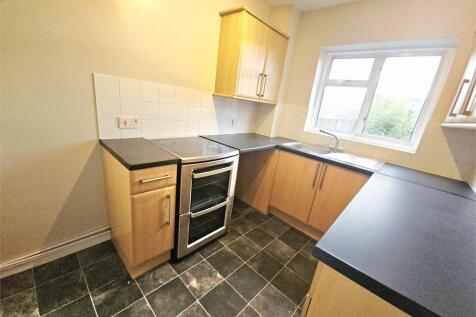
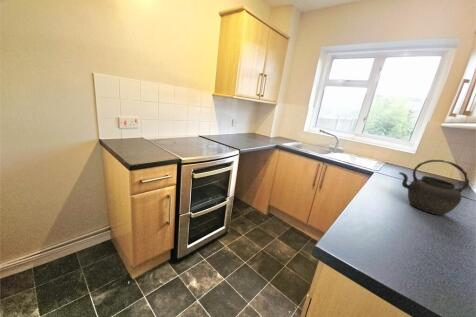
+ kettle [397,159,470,216]
